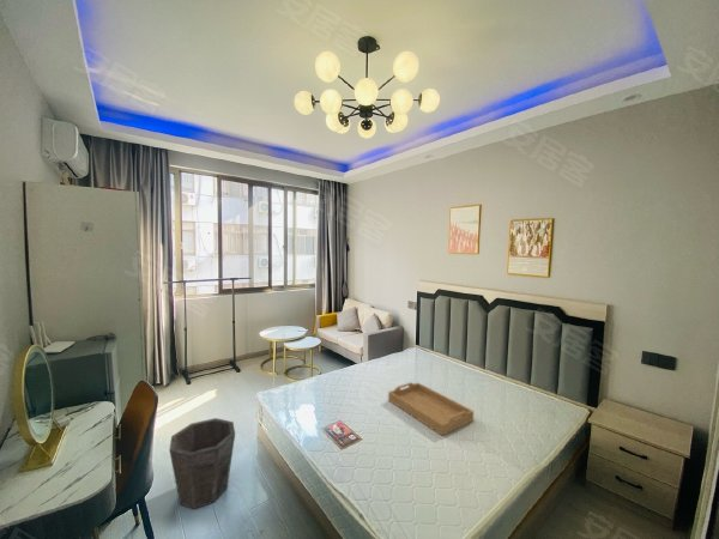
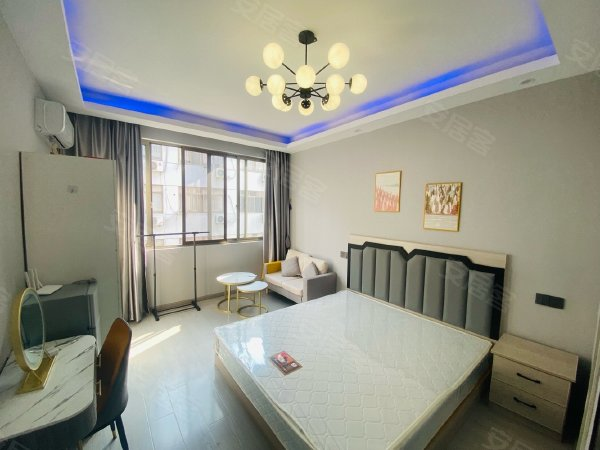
- serving tray [387,381,475,437]
- waste bin [168,417,236,510]
